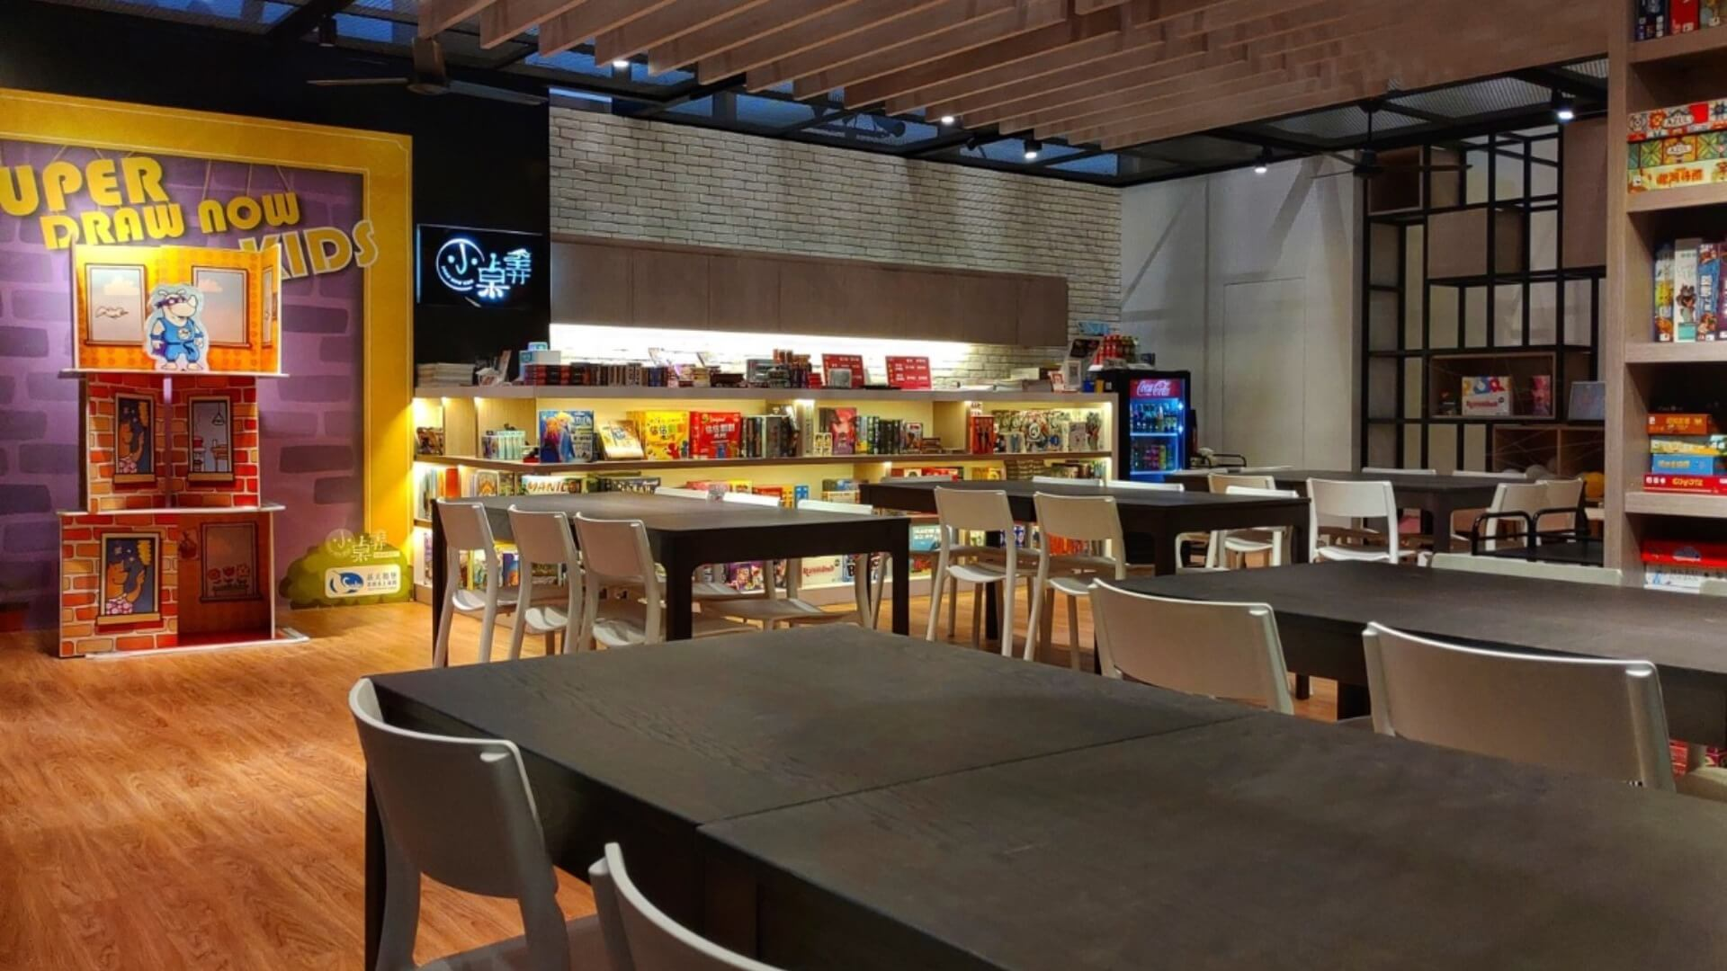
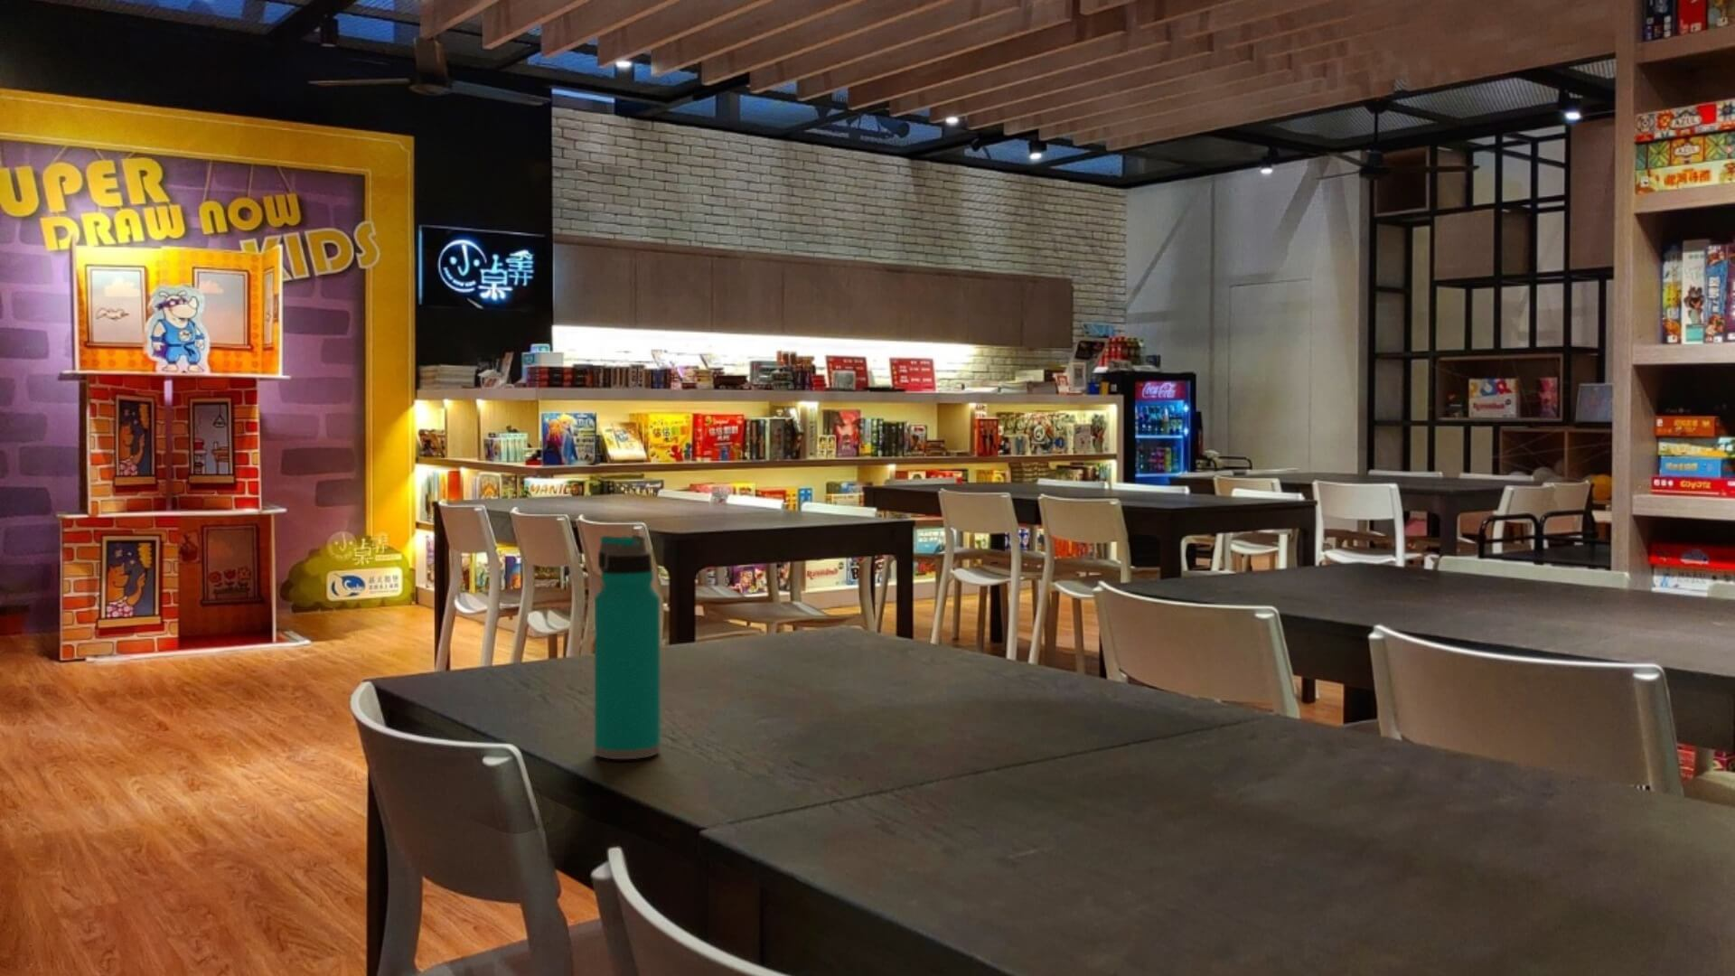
+ water bottle [593,534,661,760]
